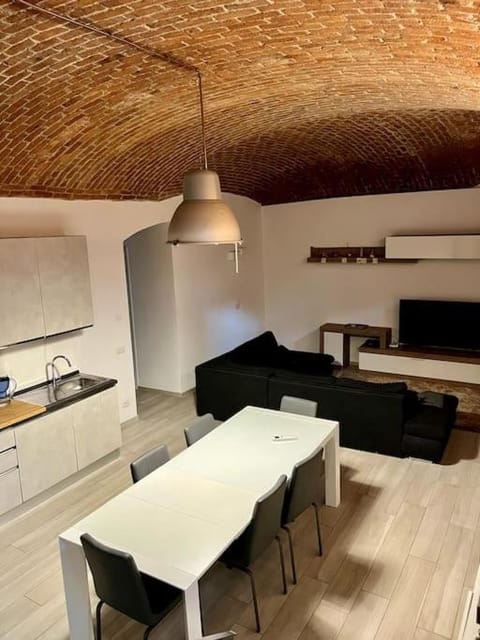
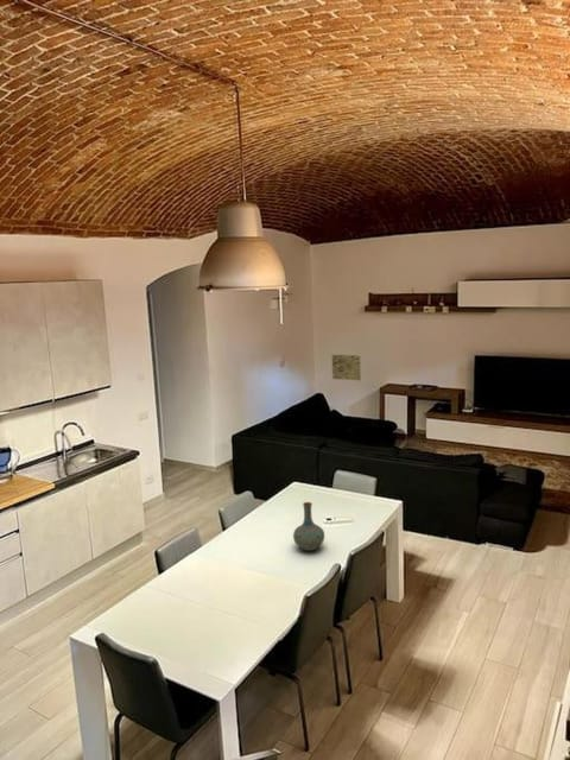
+ wall art [331,354,362,381]
+ vase [292,501,325,552]
